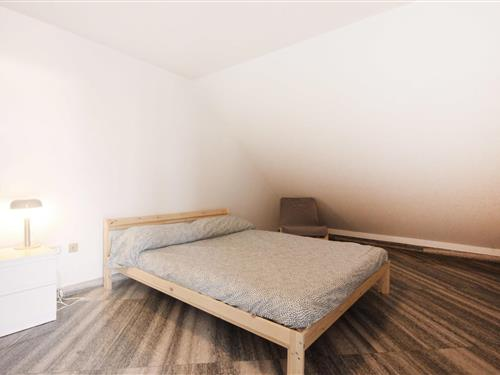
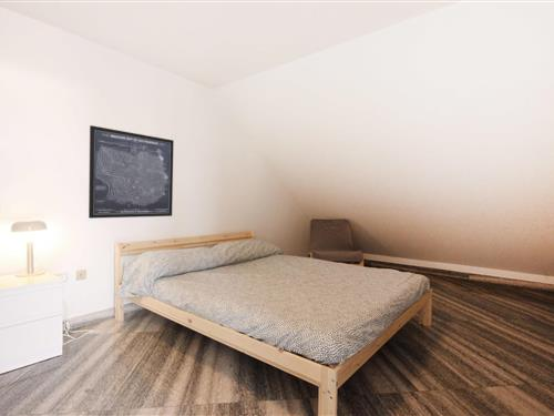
+ wall art [88,124,175,220]
